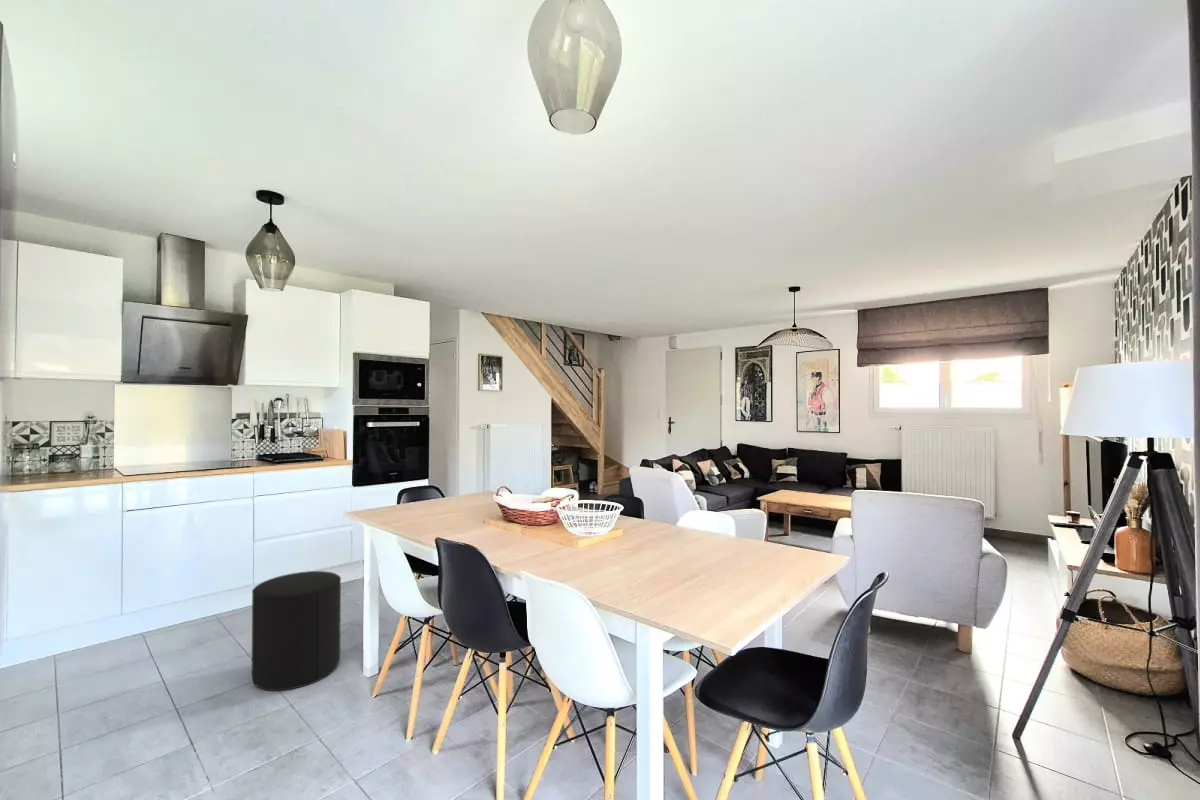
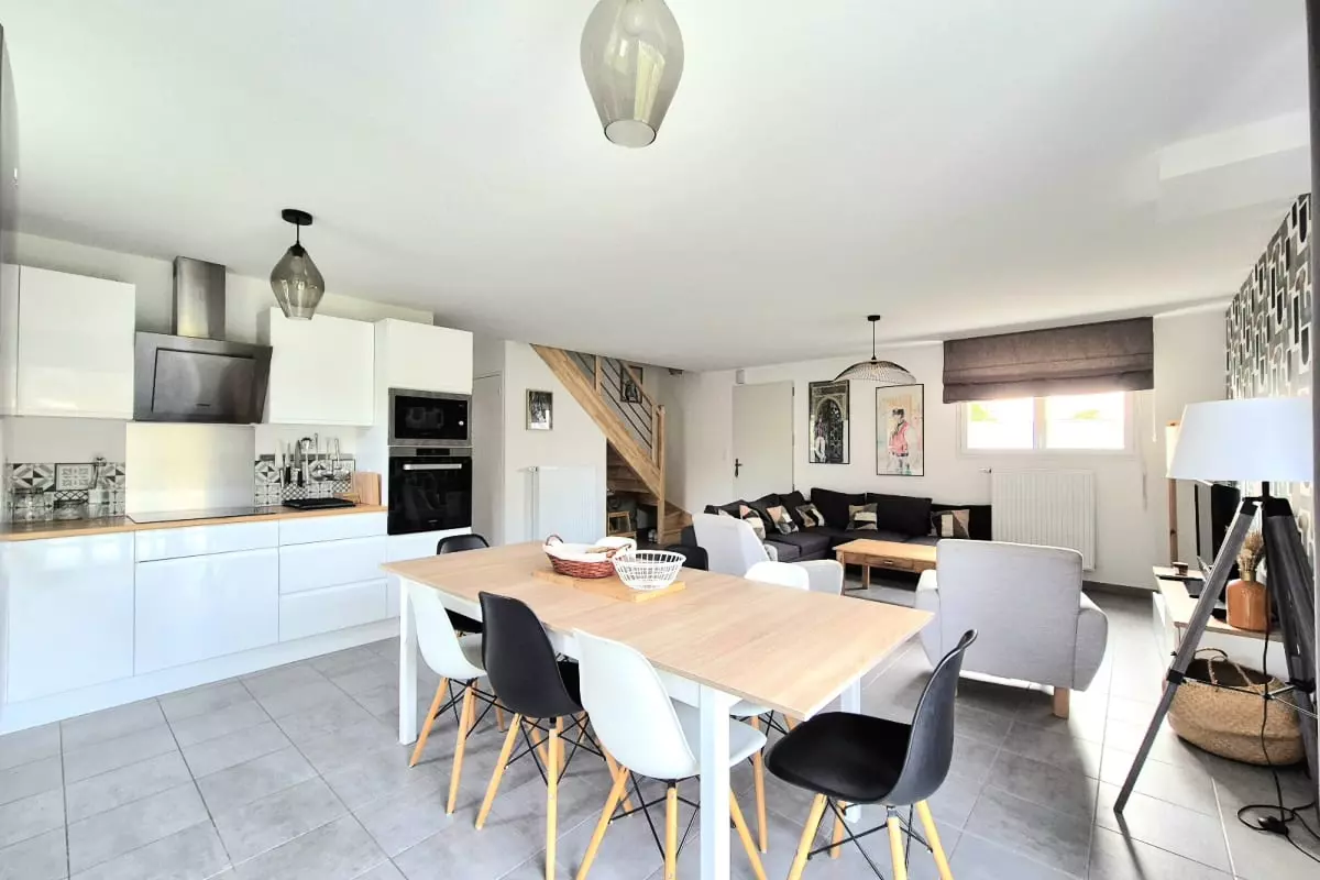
- stool [251,570,342,692]
